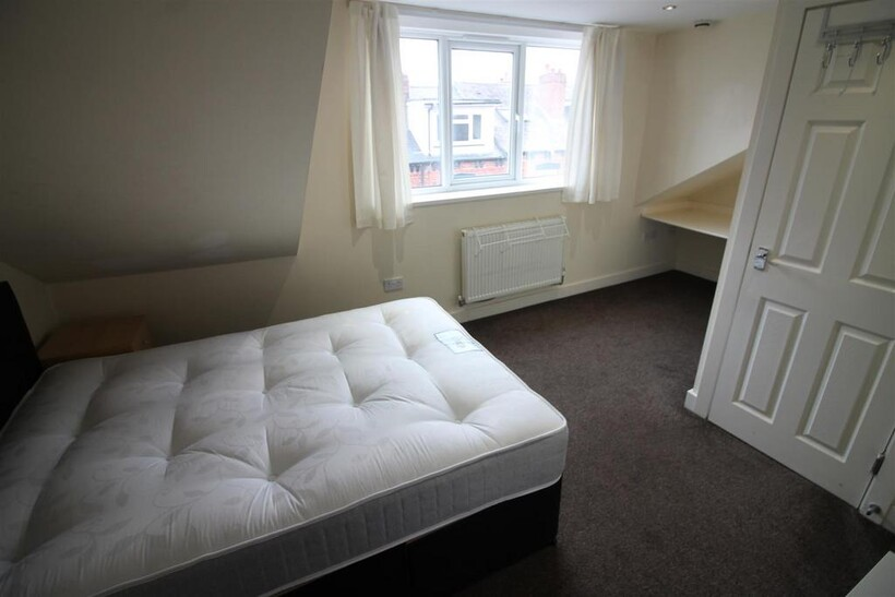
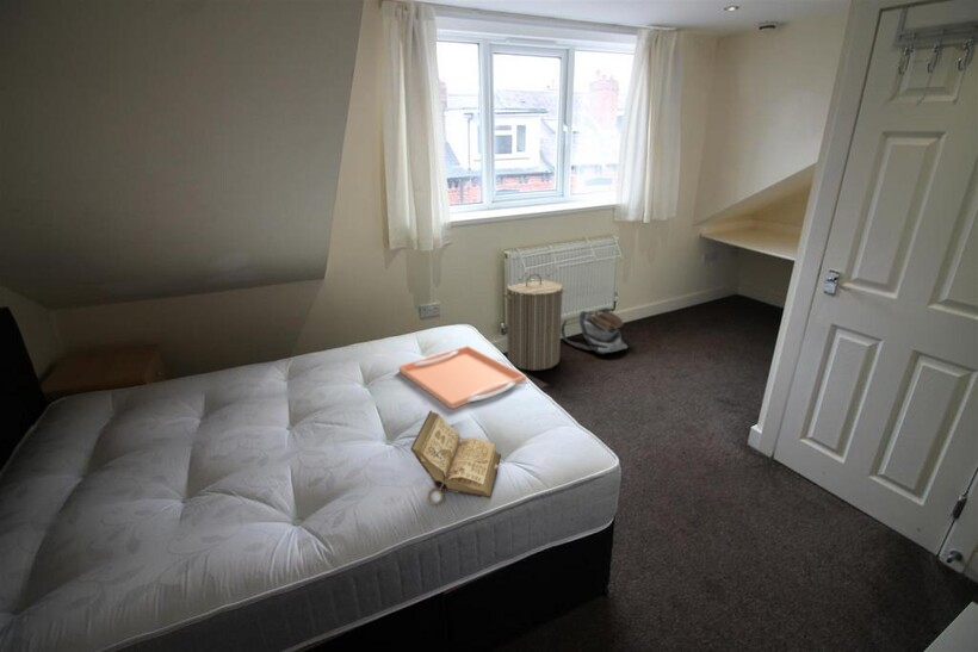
+ book [409,409,502,505]
+ serving tray [397,344,527,410]
+ backpack [561,306,630,355]
+ laundry hamper [502,273,565,372]
